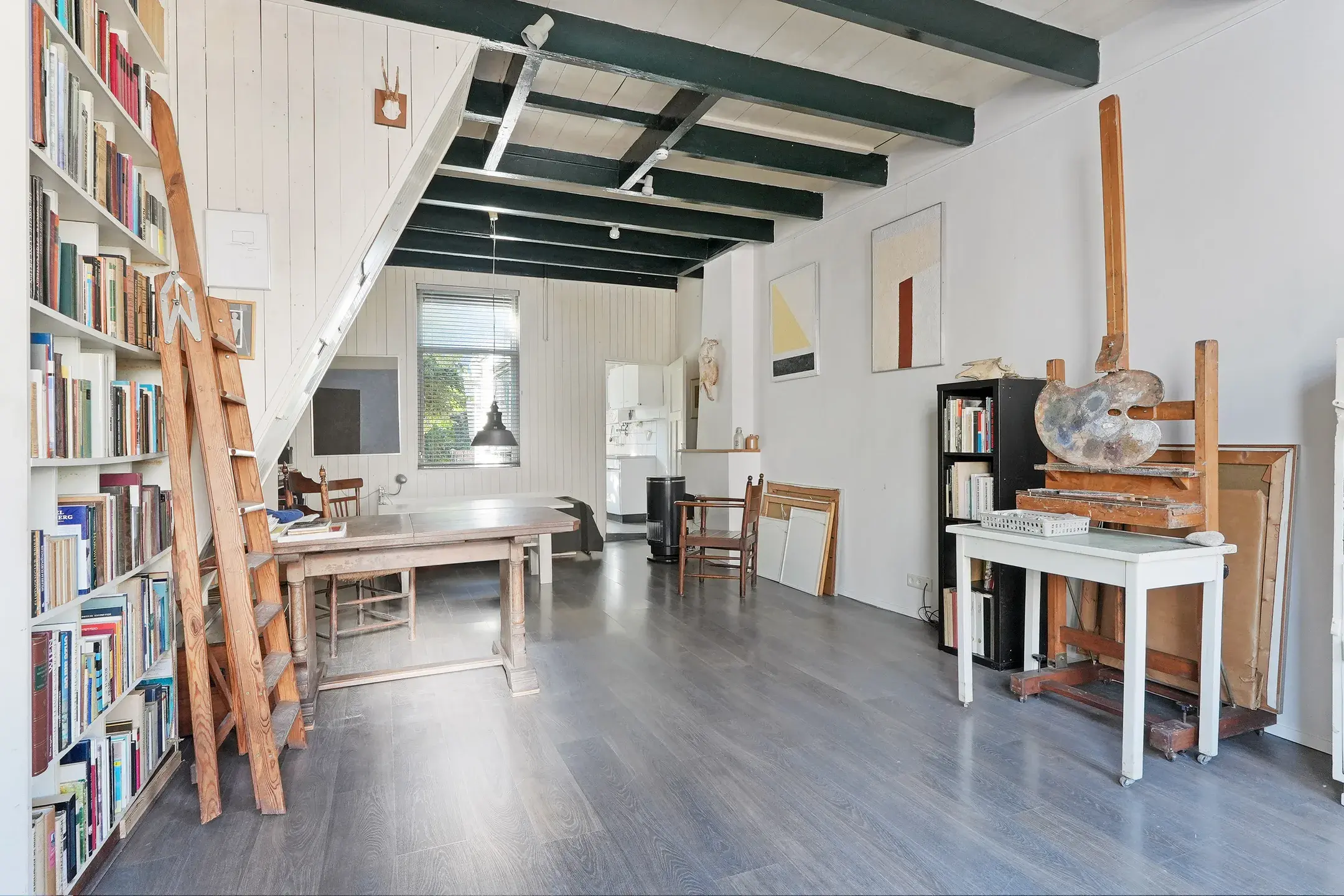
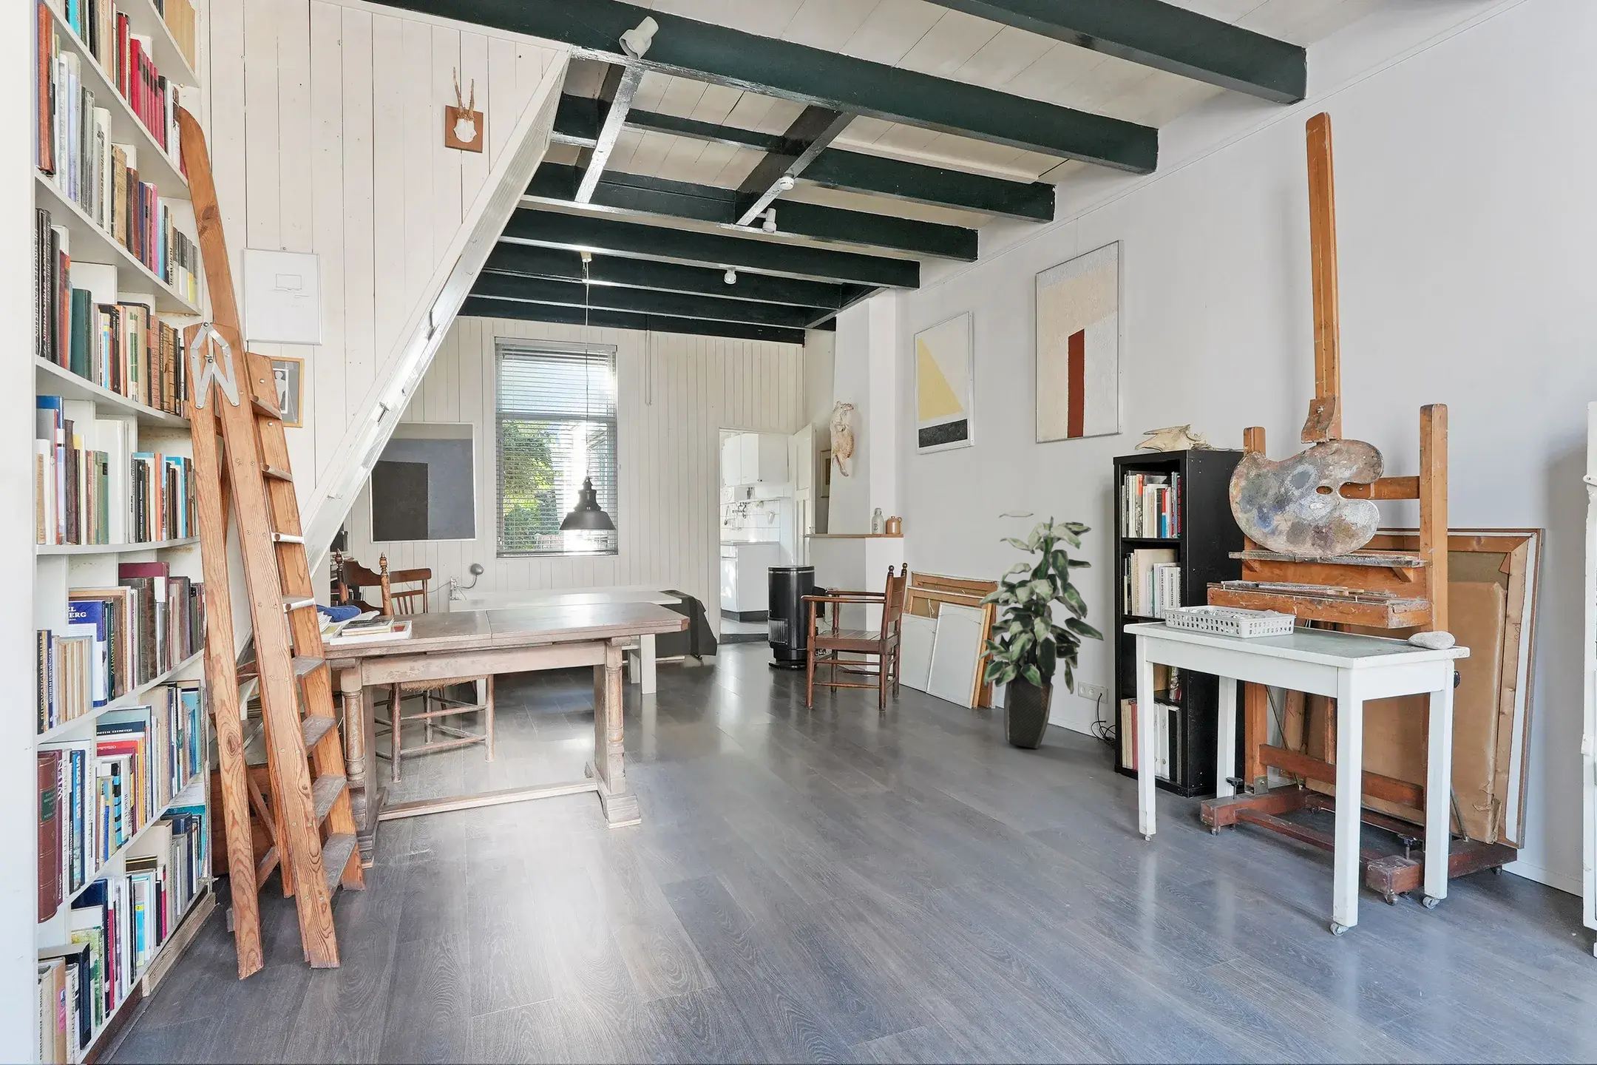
+ indoor plant [977,510,1105,749]
